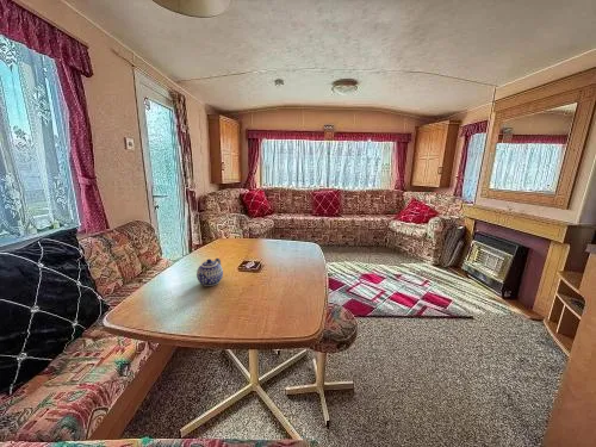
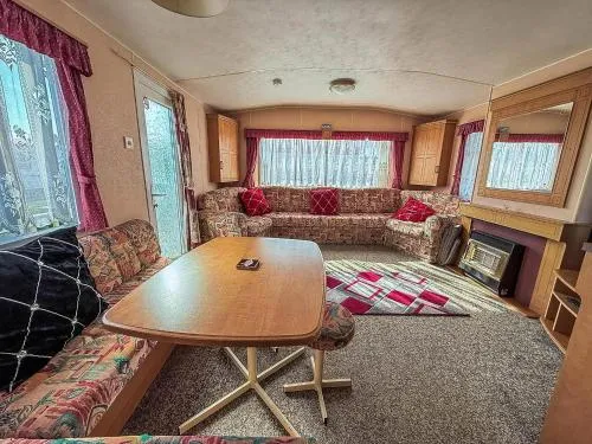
- teapot [195,257,224,287]
